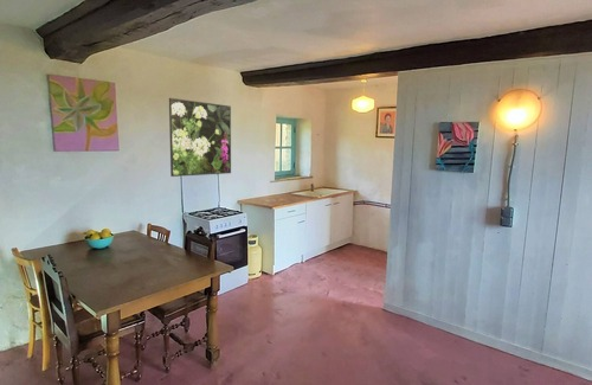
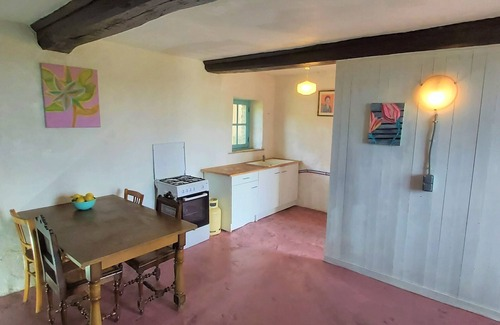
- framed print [168,97,232,178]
